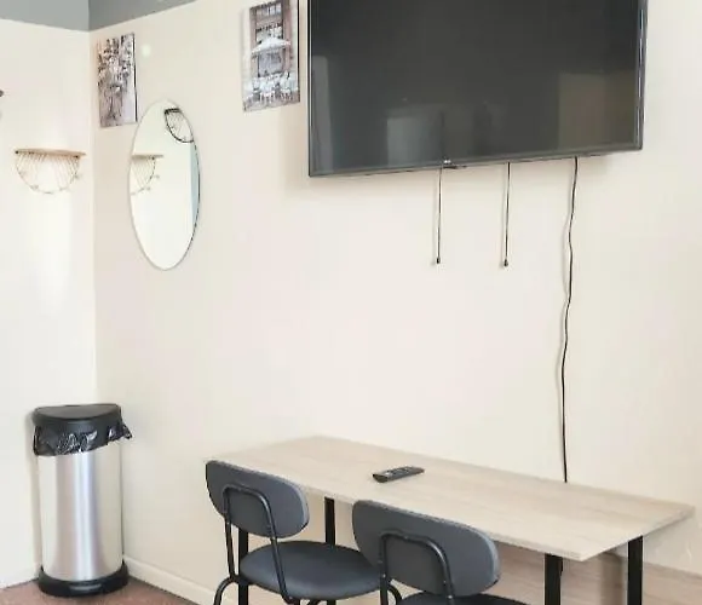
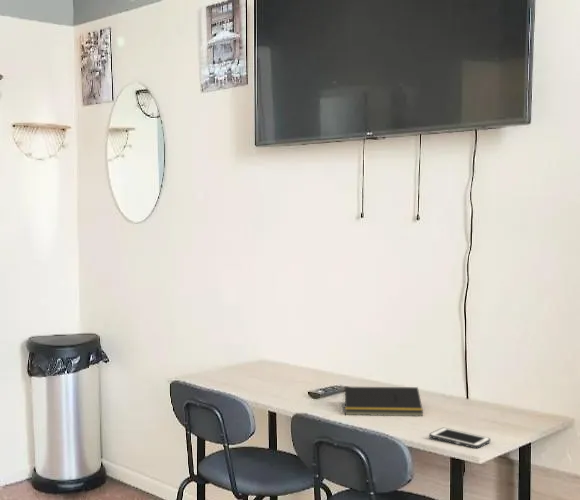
+ notepad [341,386,424,417]
+ cell phone [428,427,491,449]
